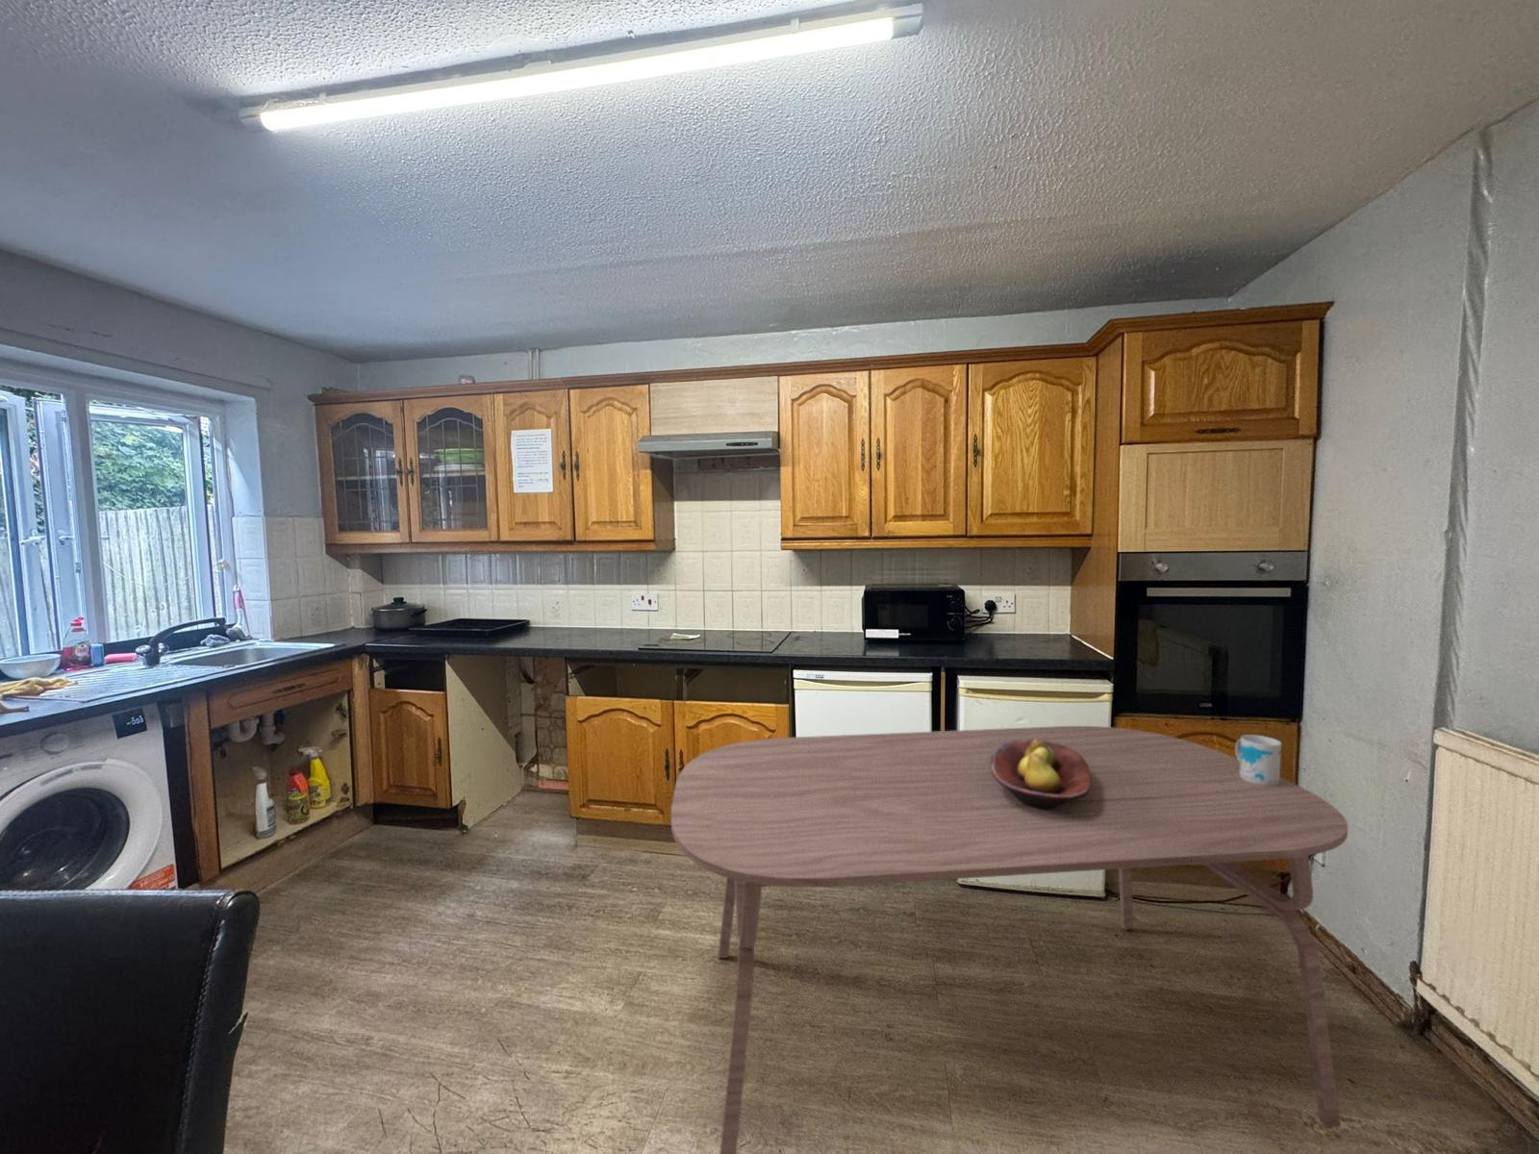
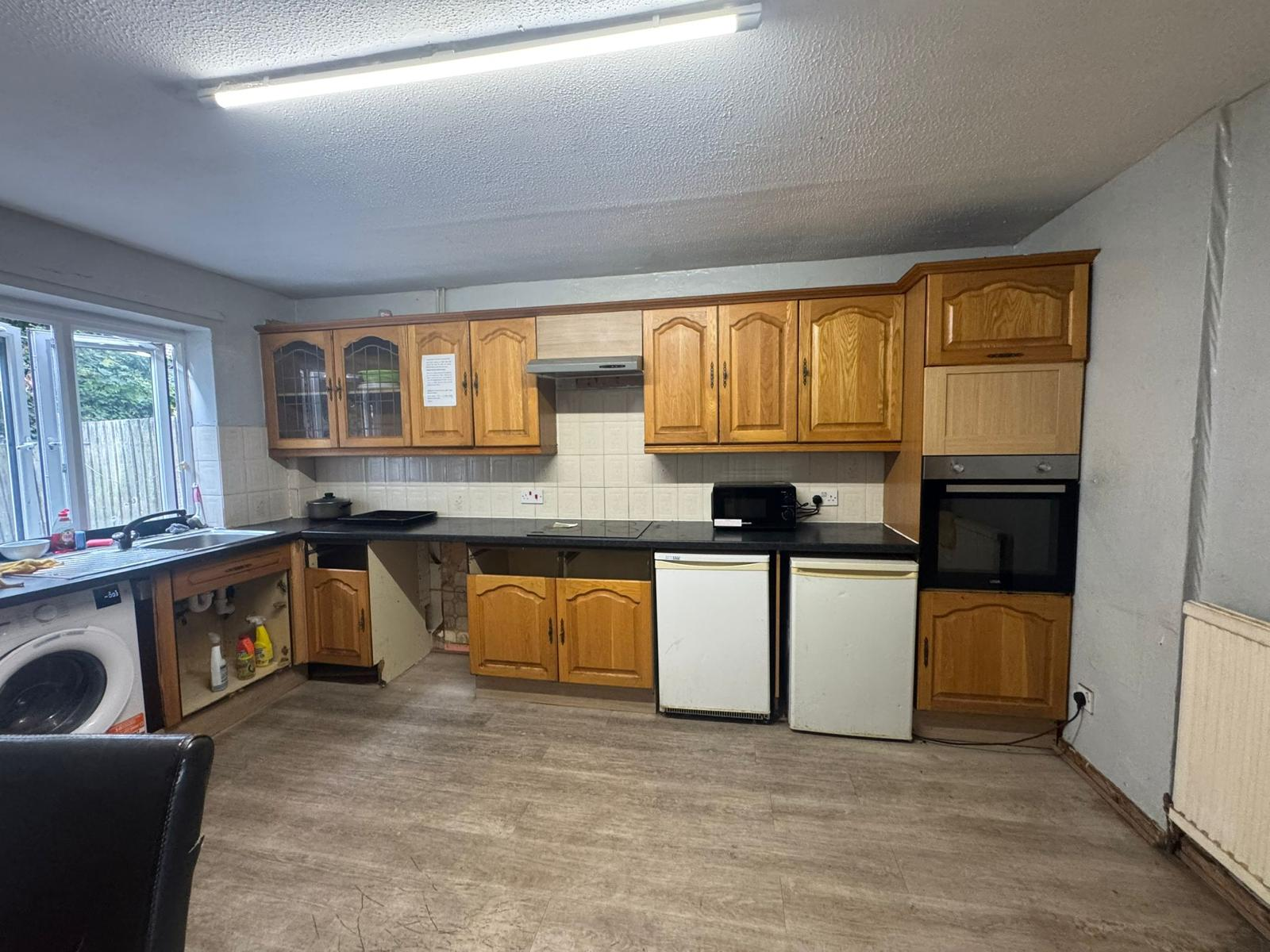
- fruit bowl [991,738,1091,810]
- mug [1234,733,1282,785]
- dining table [670,725,1349,1154]
